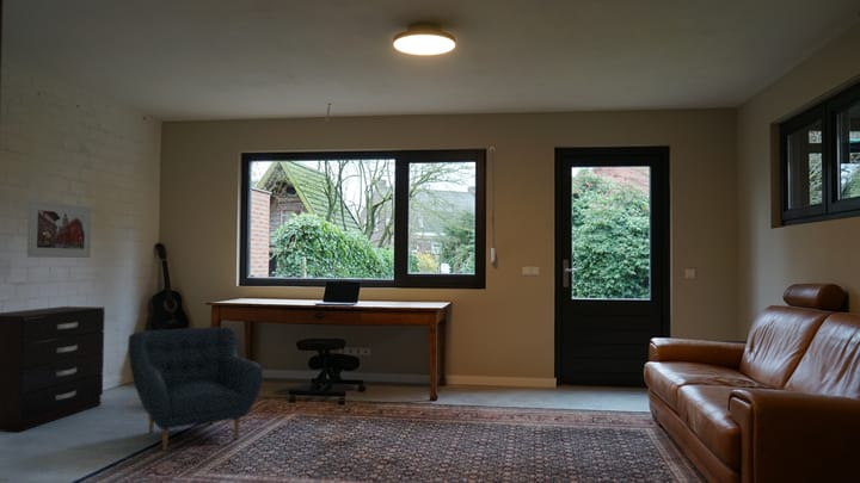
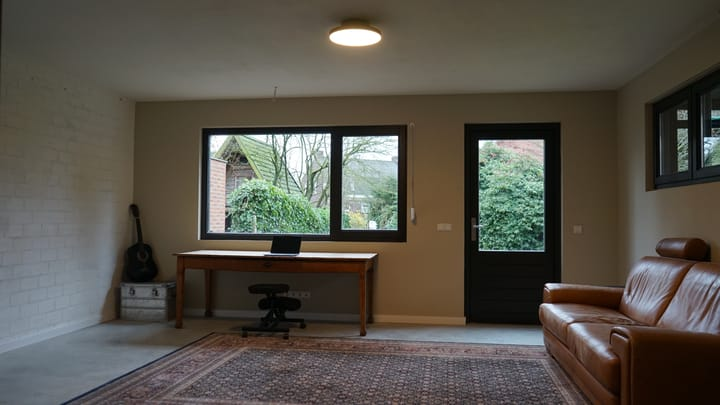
- dresser [0,305,106,433]
- armchair [127,326,264,452]
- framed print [26,198,92,259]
